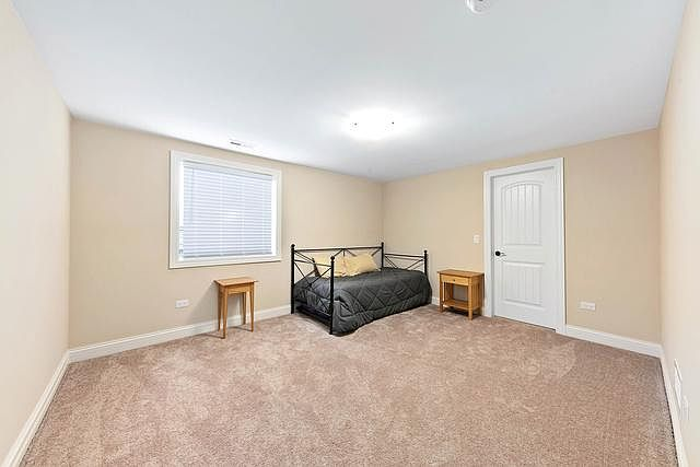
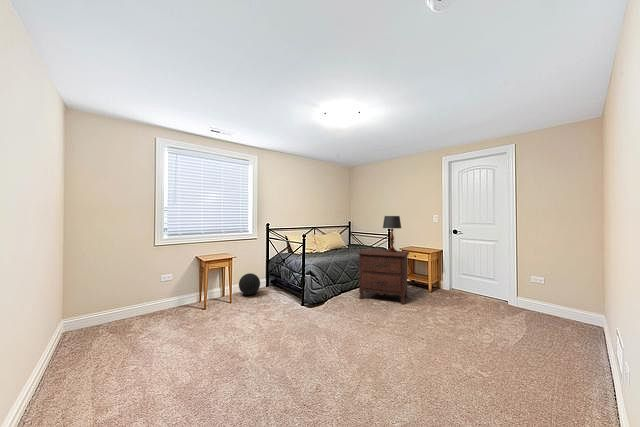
+ nightstand [356,248,410,305]
+ decorative ball [238,272,261,296]
+ table lamp [382,215,402,252]
